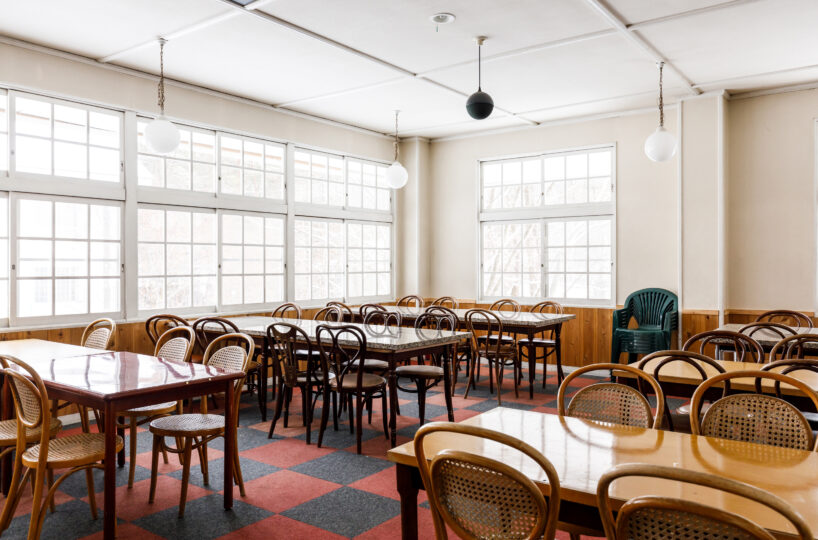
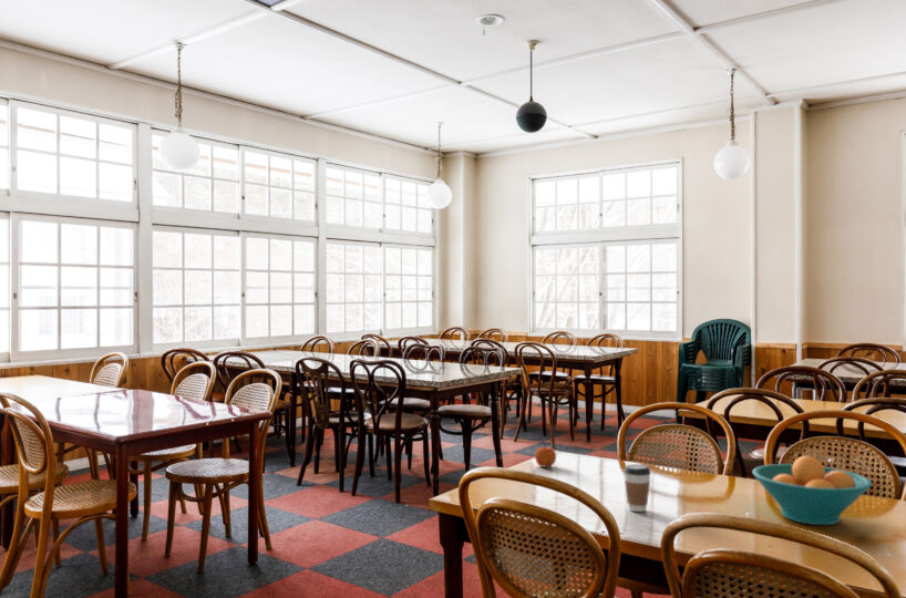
+ apple [534,442,557,467]
+ coffee cup [622,464,652,513]
+ fruit bowl [751,455,873,526]
